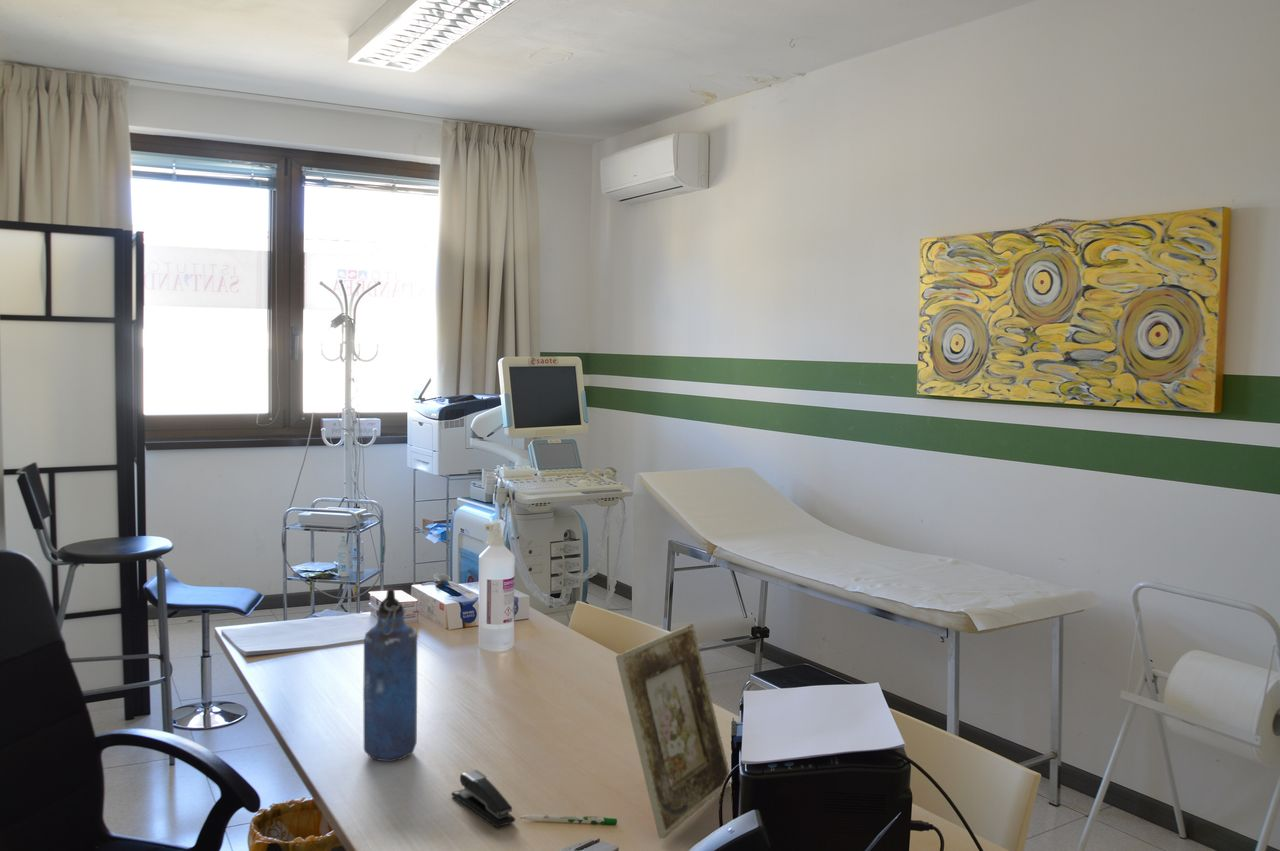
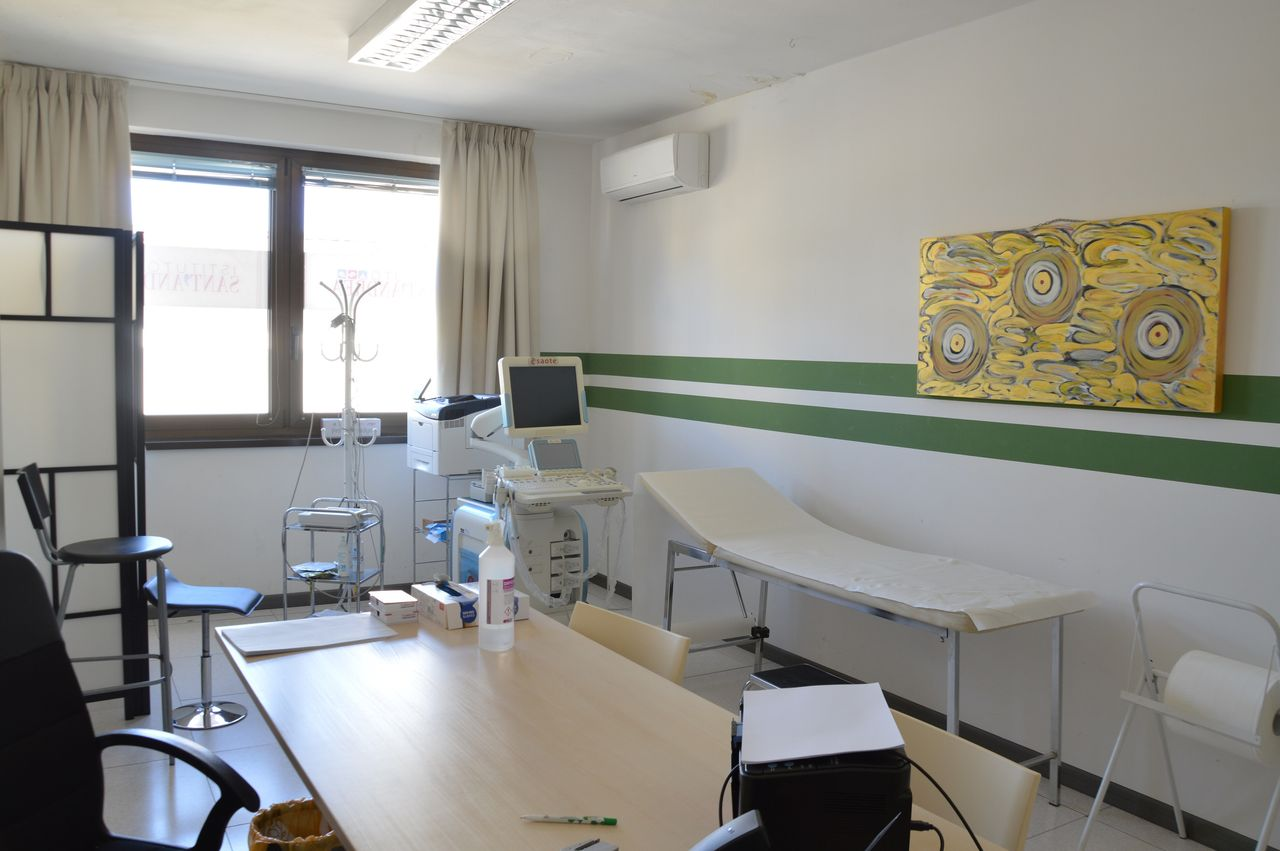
- stapler [450,769,516,828]
- water bottle [362,588,418,763]
- picture frame [615,623,732,839]
